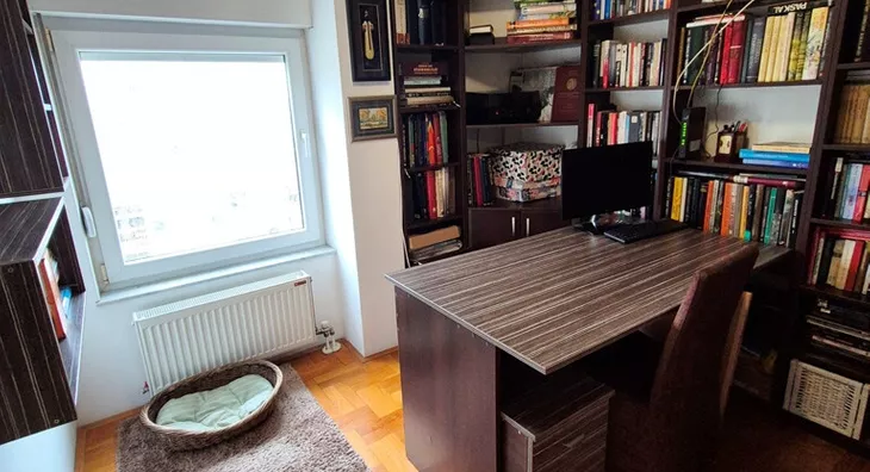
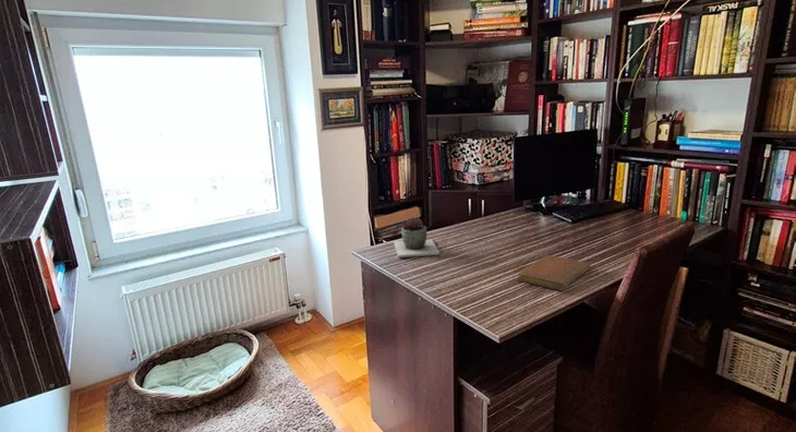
+ notebook [516,254,591,291]
+ succulent plant [393,216,441,259]
